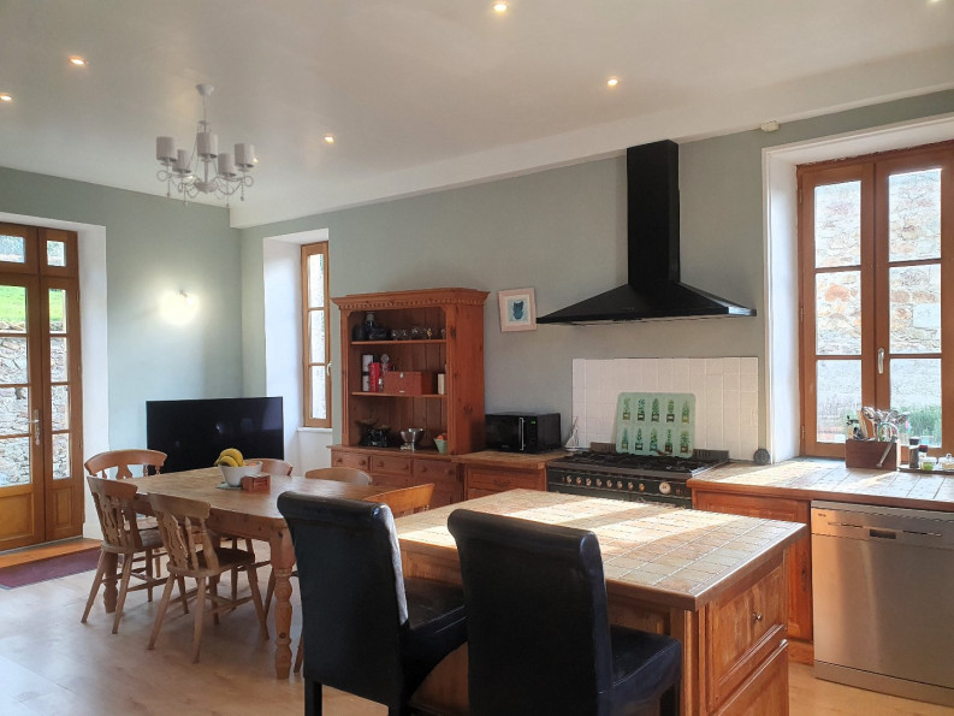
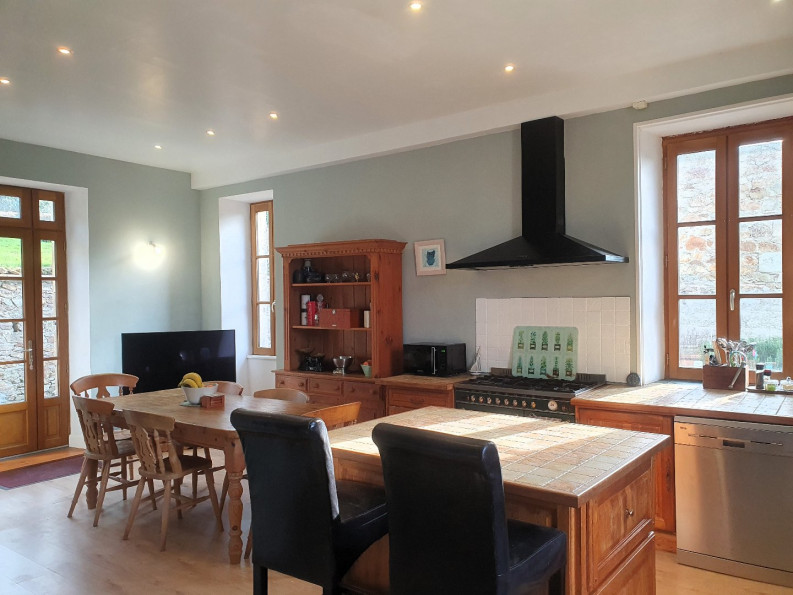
- chandelier [155,83,255,209]
